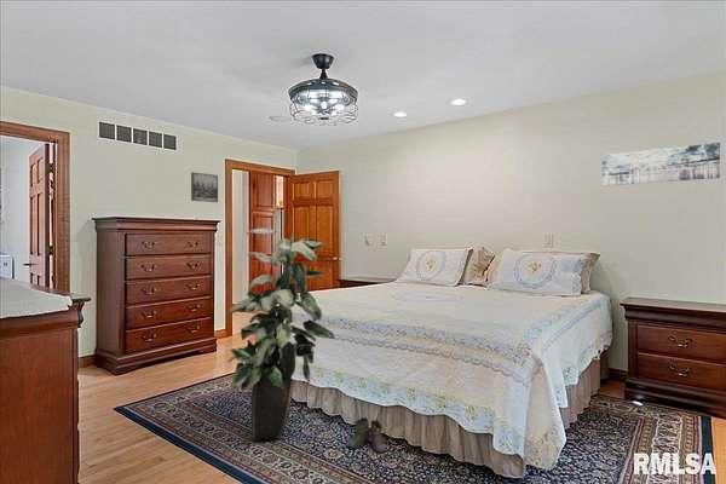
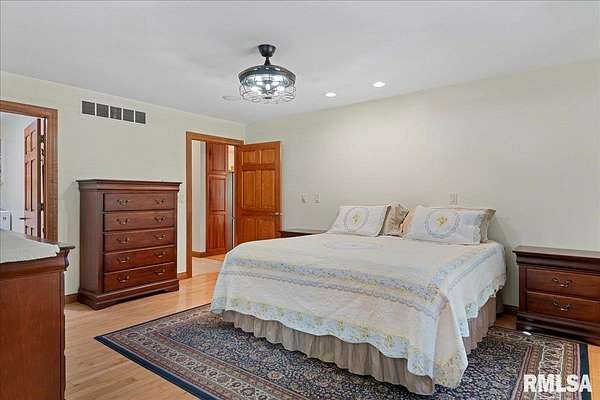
- boots [346,416,391,455]
- indoor plant [226,227,336,440]
- wall art [190,172,219,203]
- wall art [601,142,721,188]
